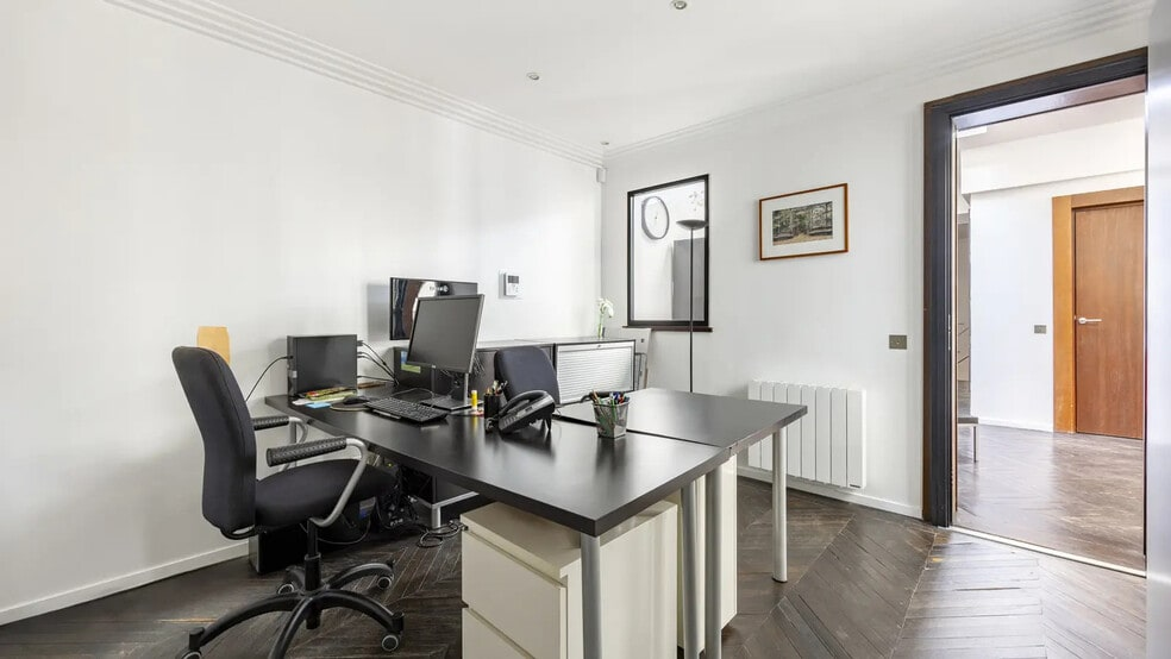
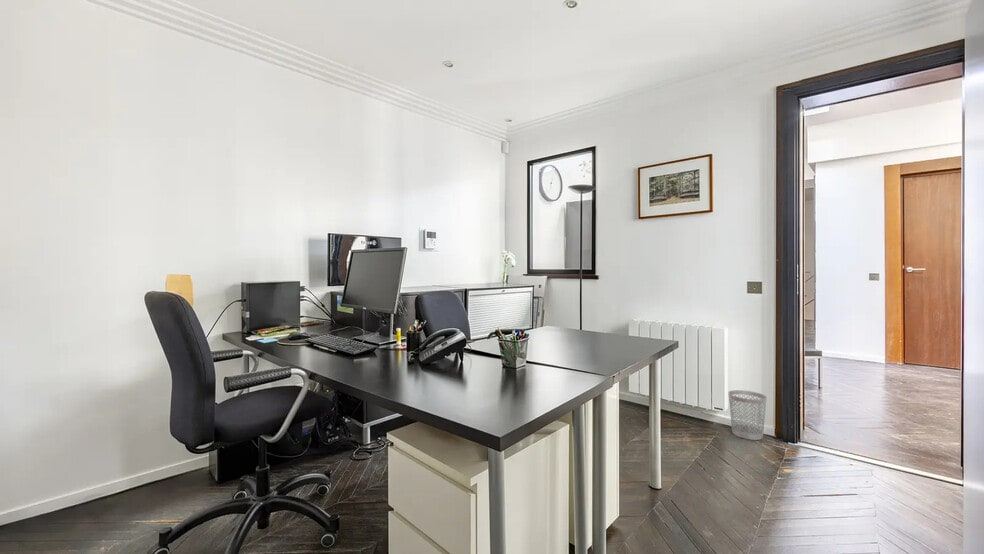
+ wastebasket [727,389,768,441]
